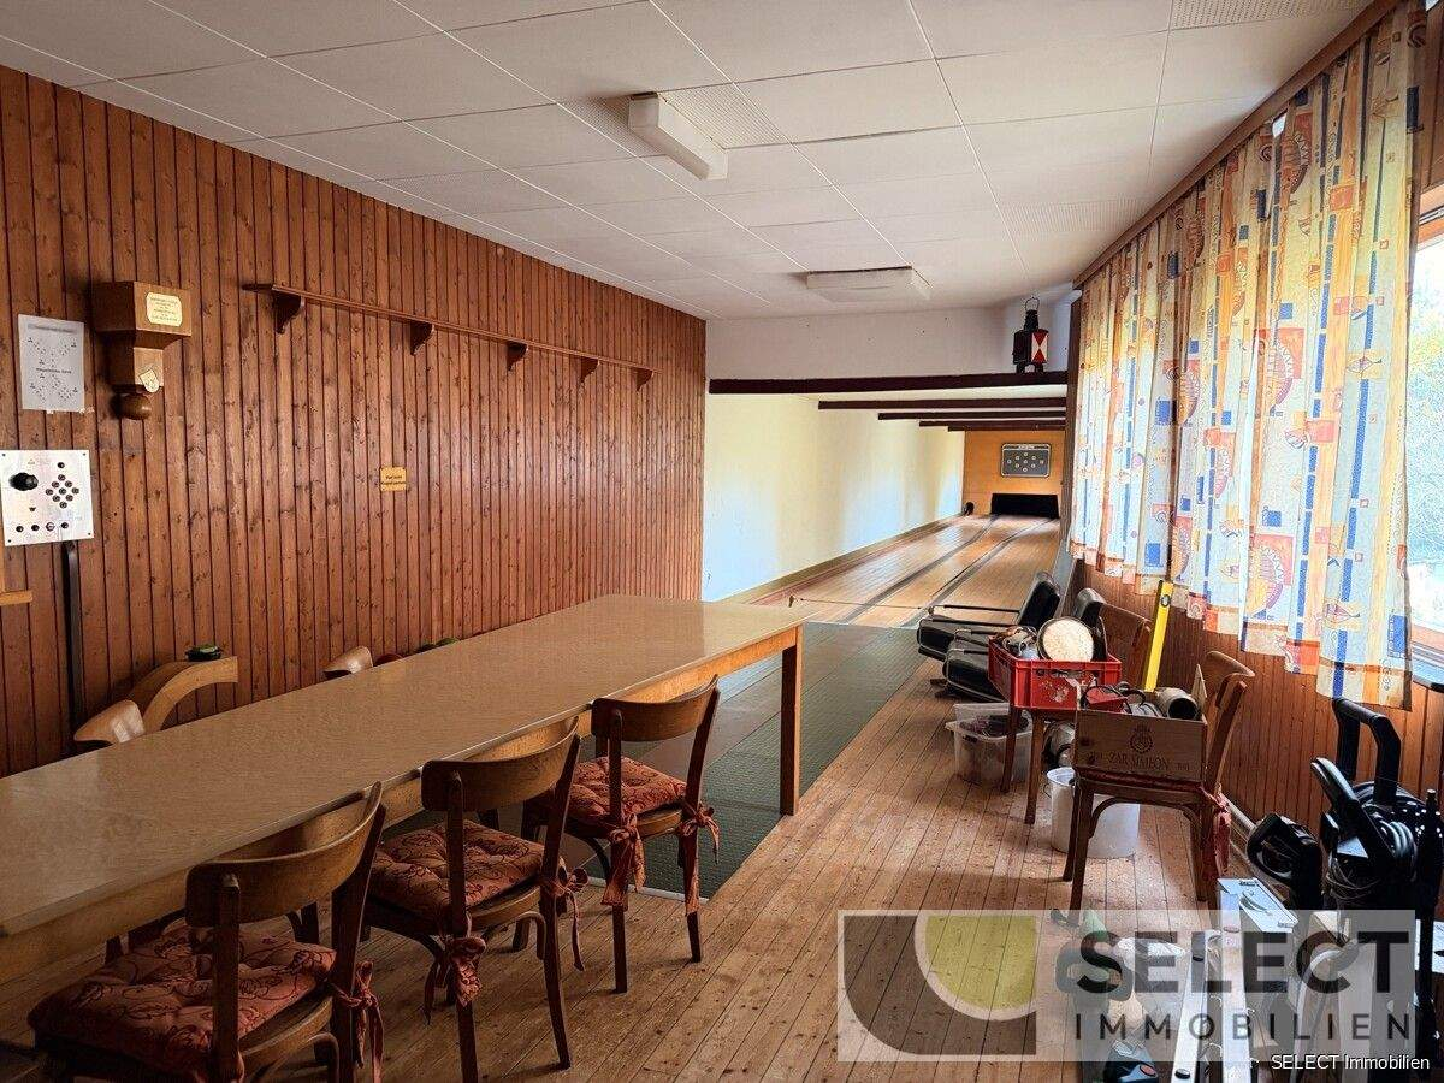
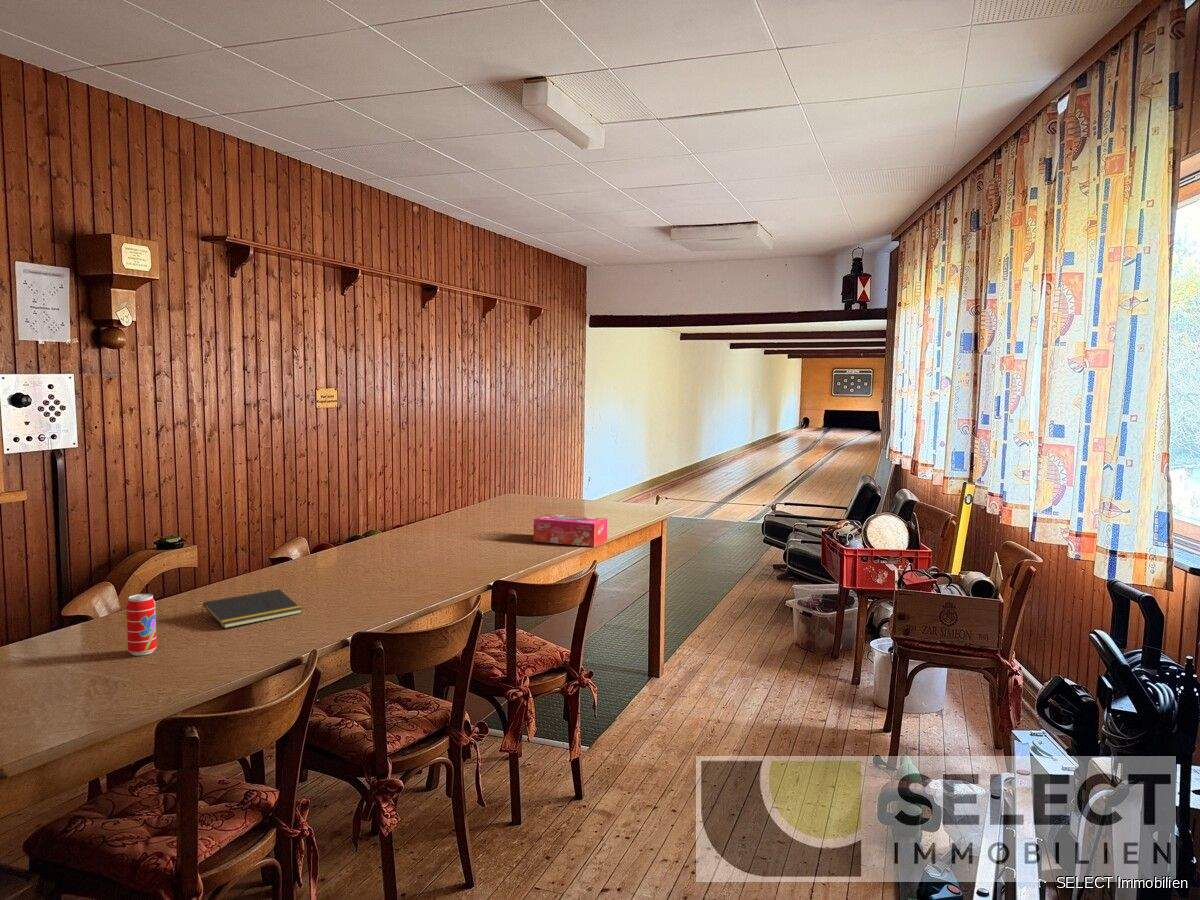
+ tissue box [532,513,608,548]
+ beverage can [126,593,158,656]
+ notepad [201,588,303,629]
